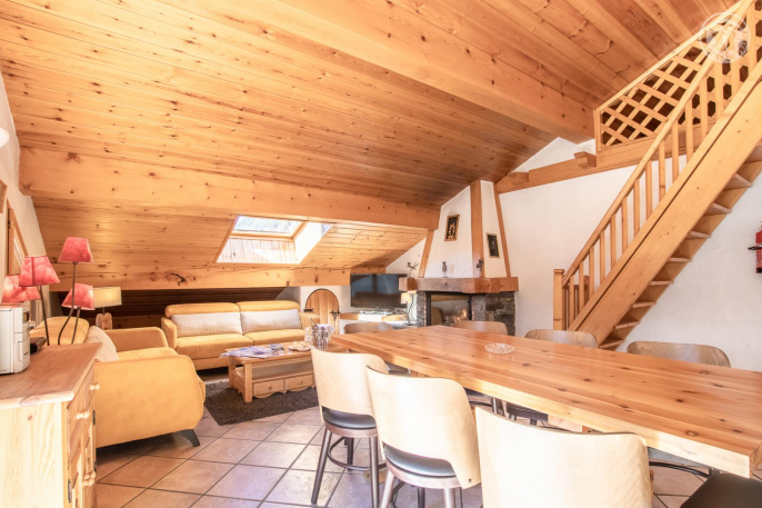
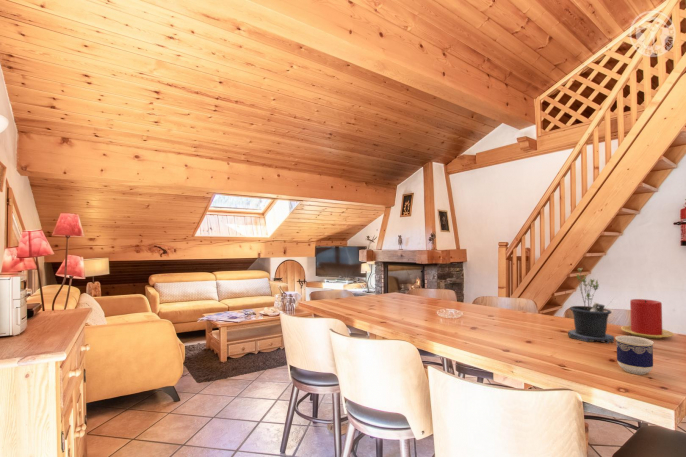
+ candle [620,298,674,339]
+ potted plant [567,267,616,345]
+ cup [614,335,655,376]
